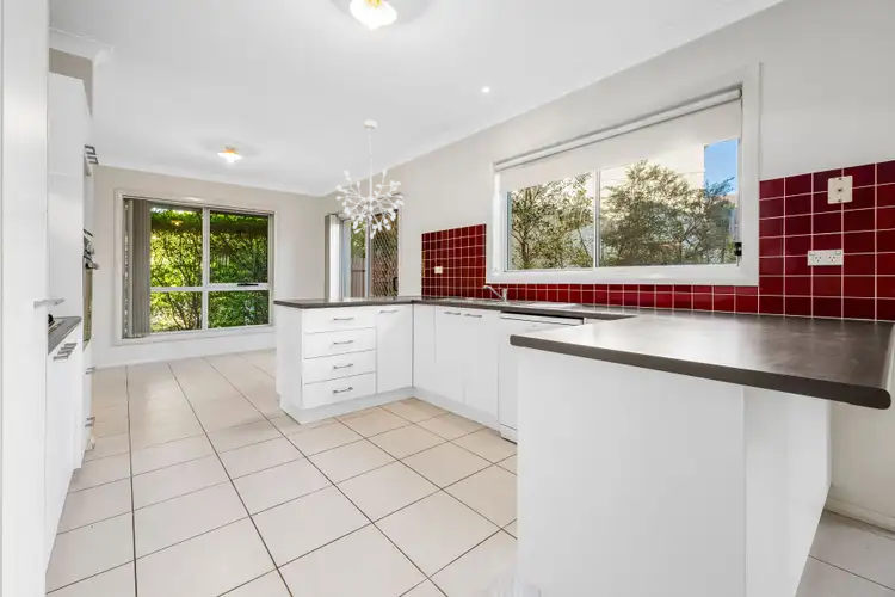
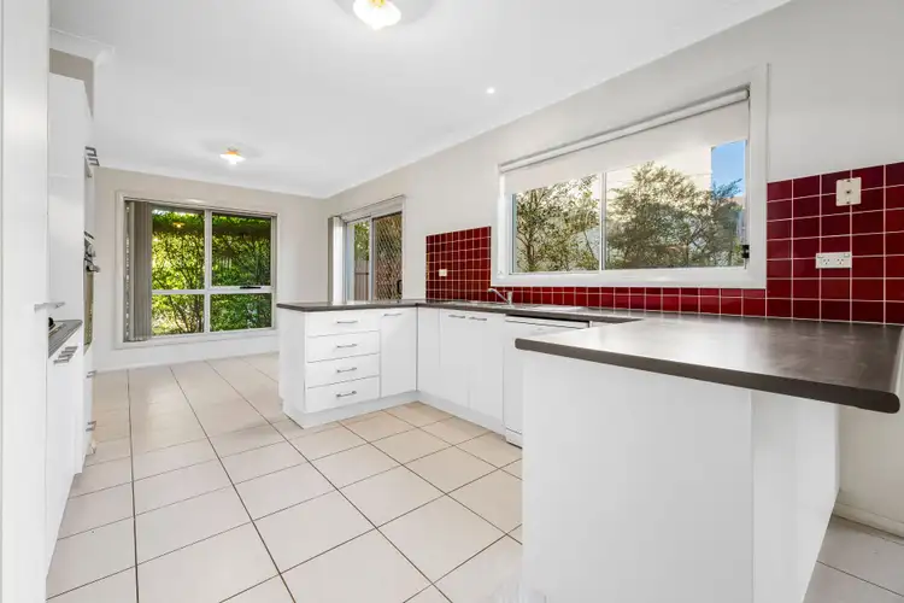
- chandelier [334,119,405,240]
